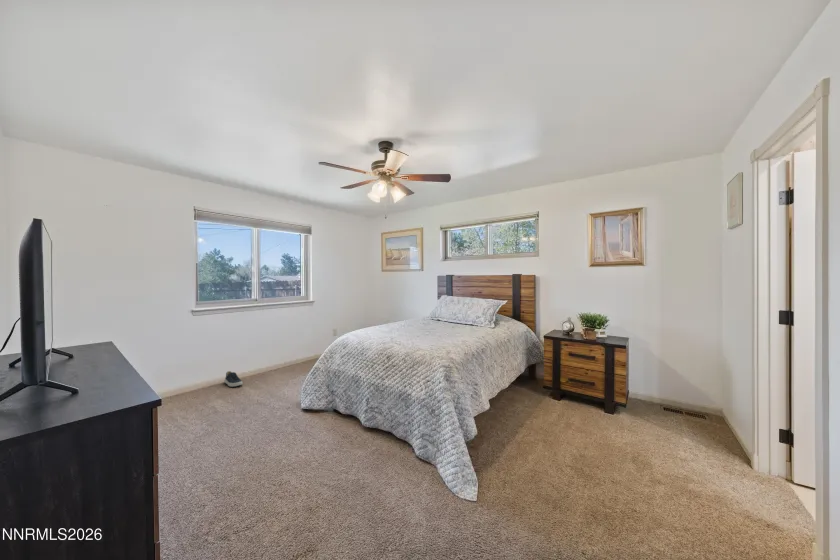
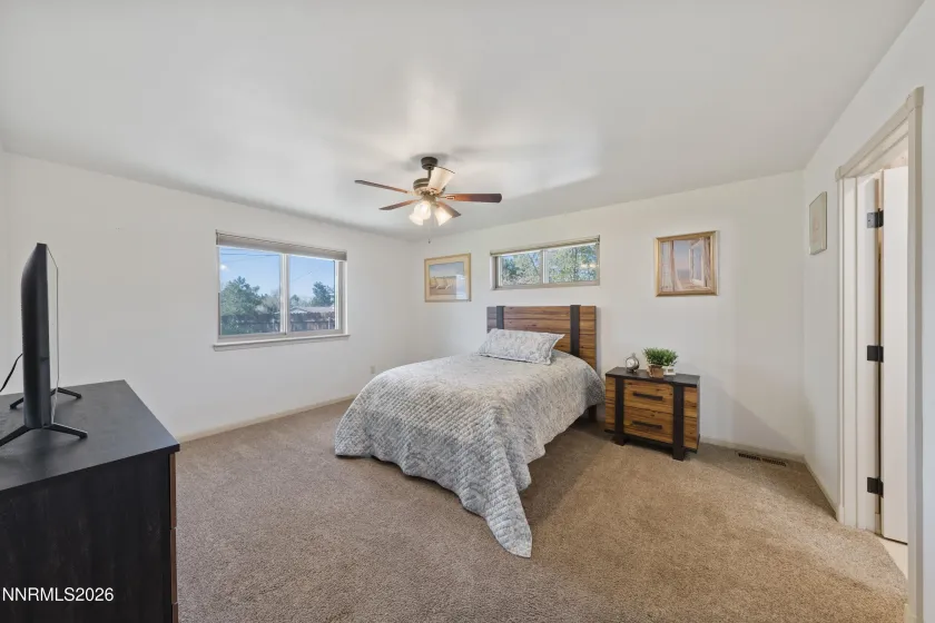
- shoe [223,370,244,388]
